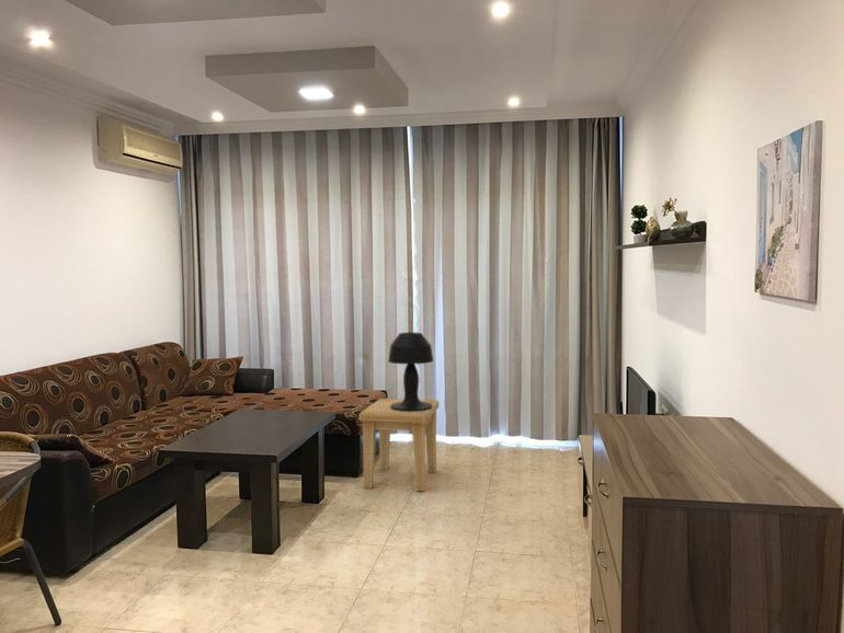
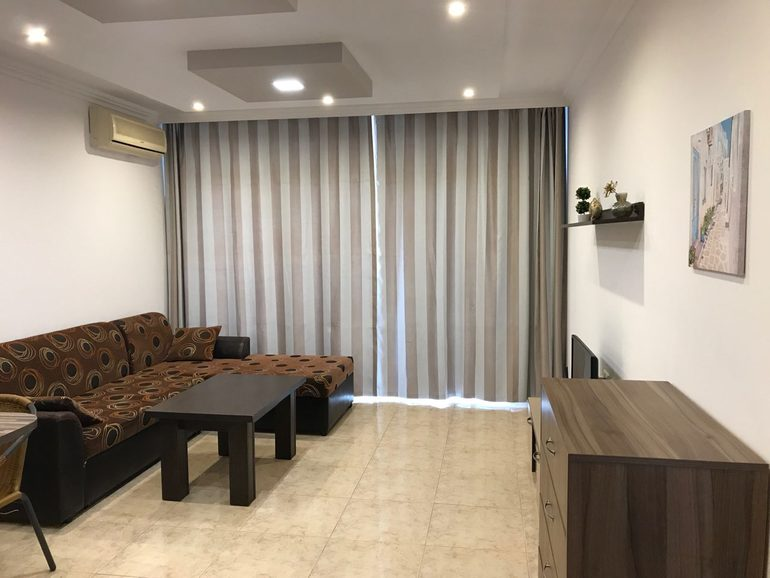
- table lamp [387,331,434,412]
- side table [358,398,440,492]
